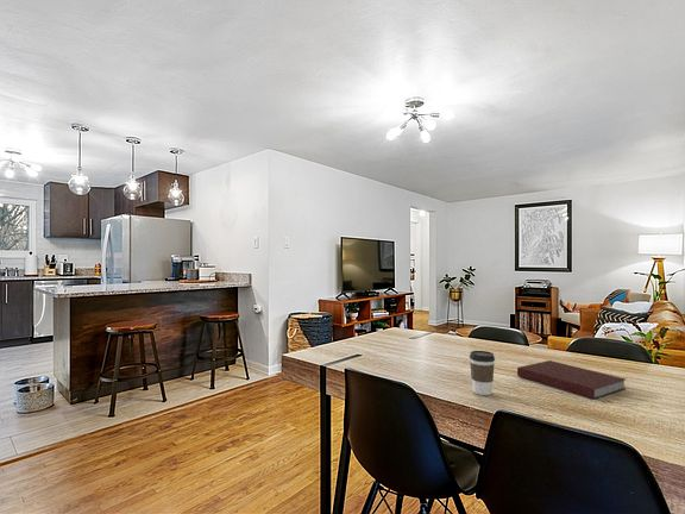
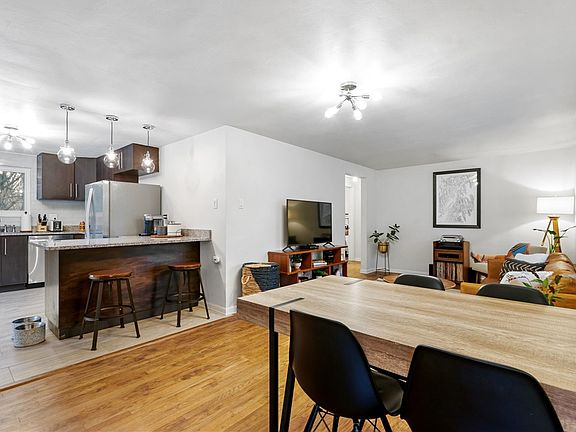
- notebook [516,359,628,401]
- coffee cup [469,350,496,396]
